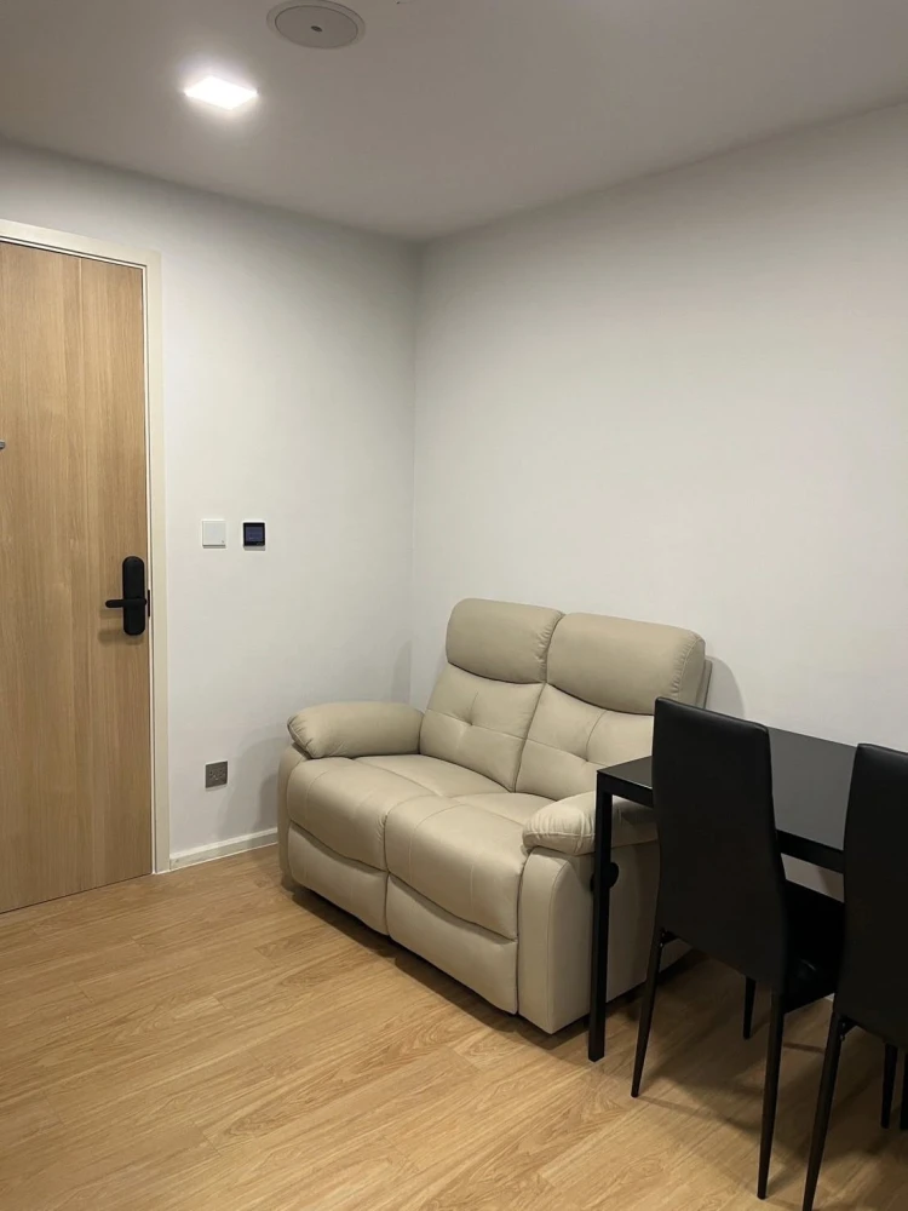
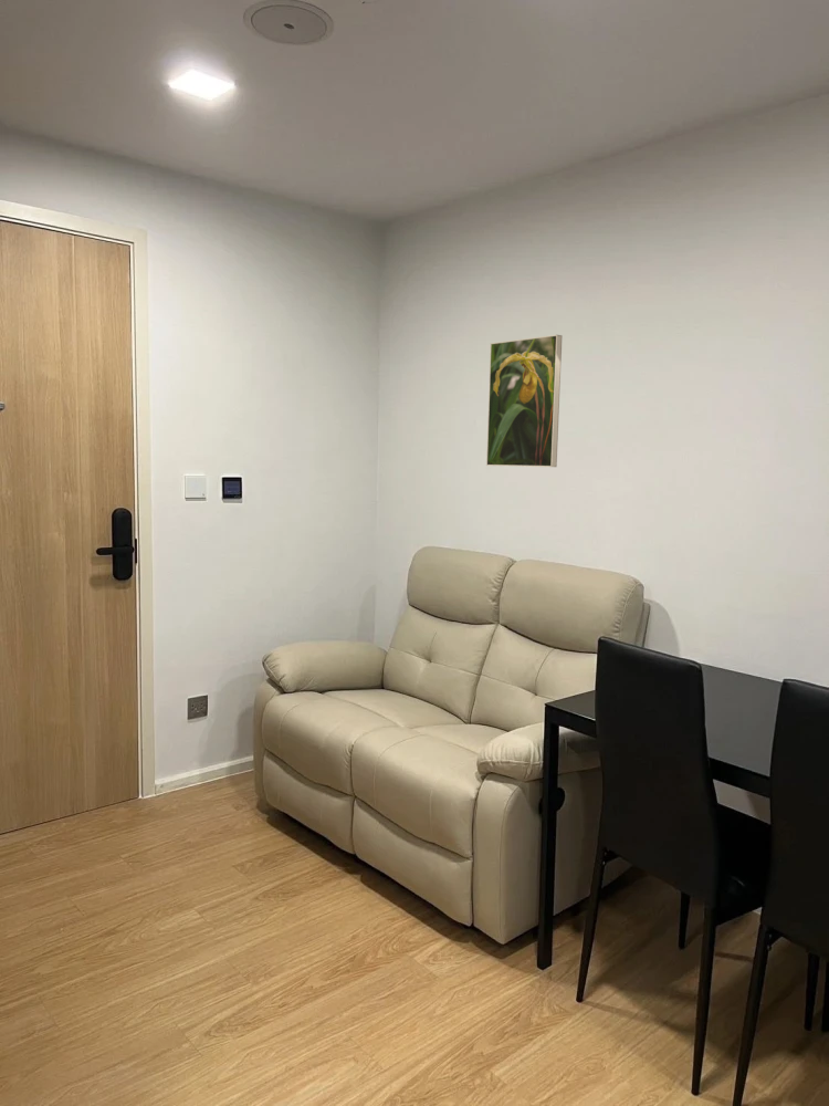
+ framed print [485,334,564,468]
